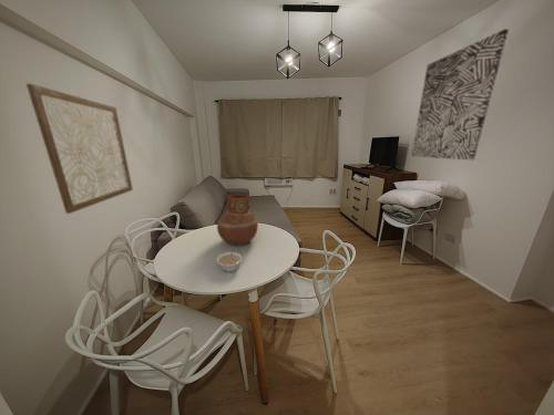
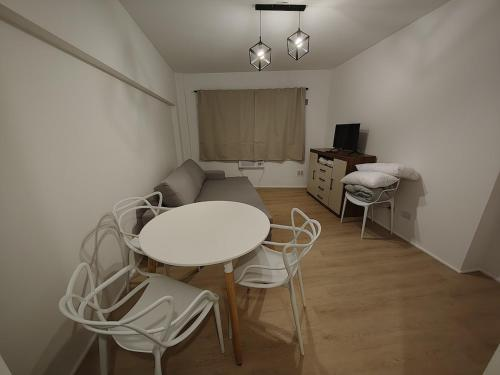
- wall art [410,28,510,162]
- vase [216,194,259,247]
- legume [216,247,244,273]
- wall art [25,83,134,215]
